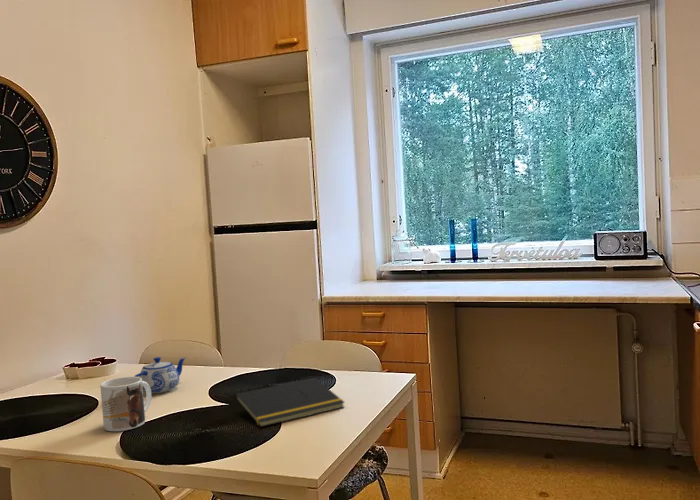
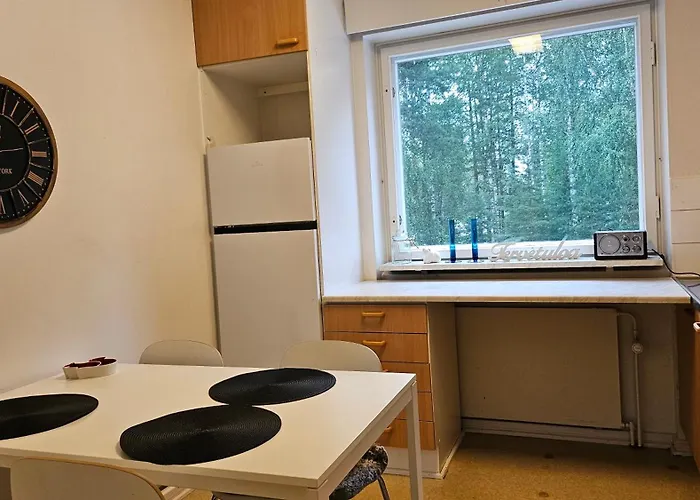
- teapot [133,356,186,394]
- mug [99,376,152,432]
- notepad [233,377,346,428]
